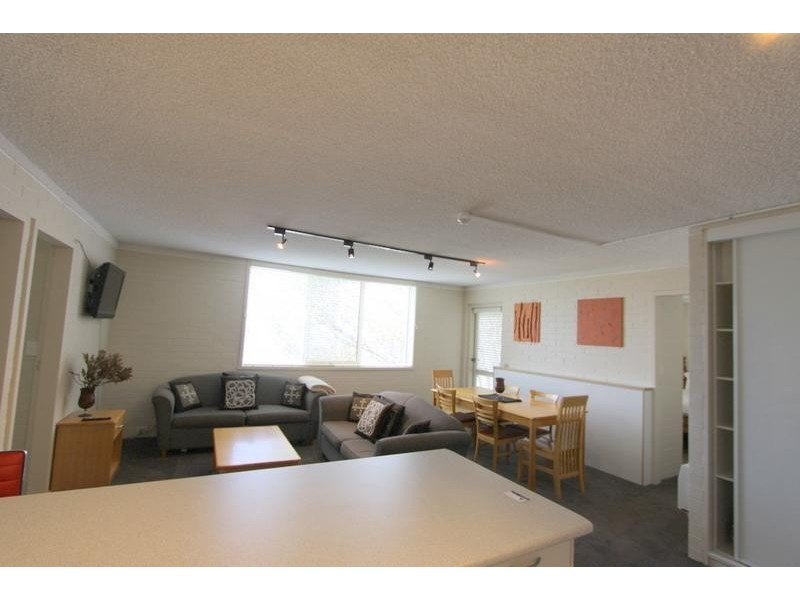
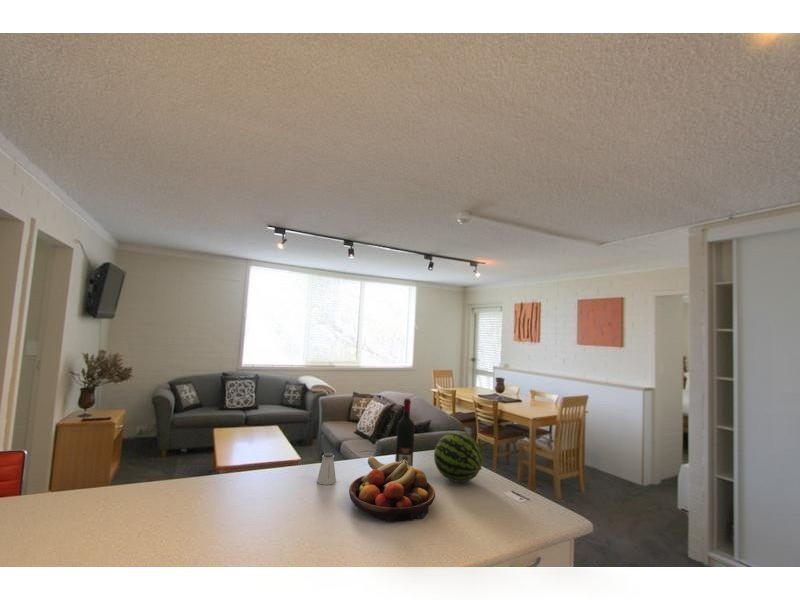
+ fruit bowl [348,455,436,523]
+ fruit [433,431,484,483]
+ alcohol [394,397,416,467]
+ saltshaker [316,452,337,486]
